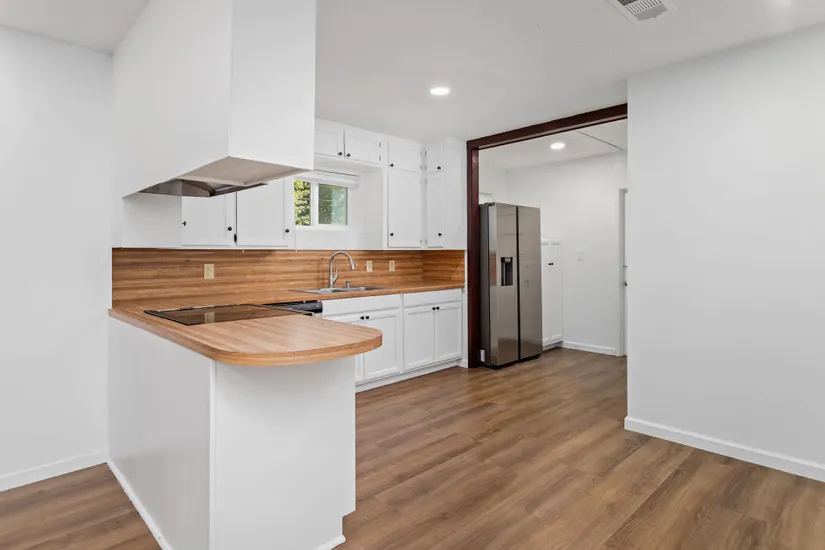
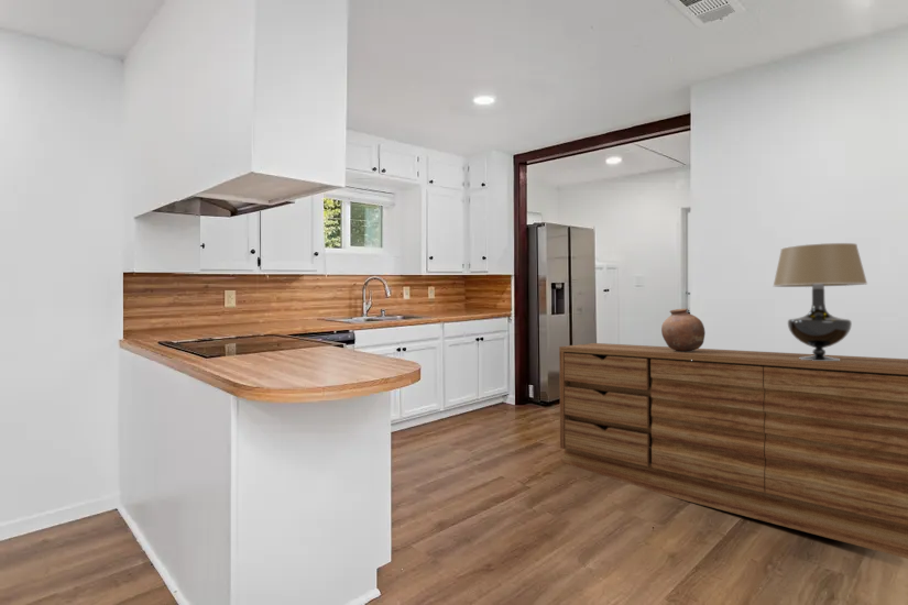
+ pottery [660,308,707,351]
+ table lamp [773,242,868,361]
+ sideboard [558,342,908,560]
